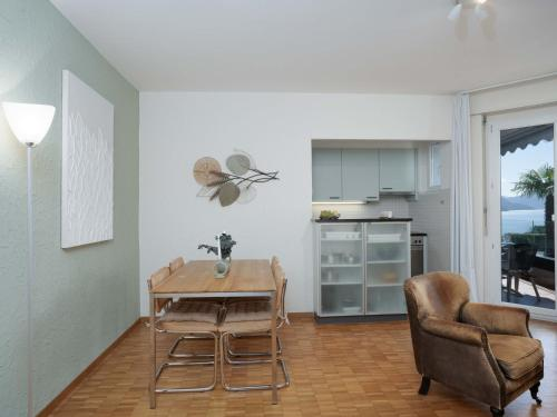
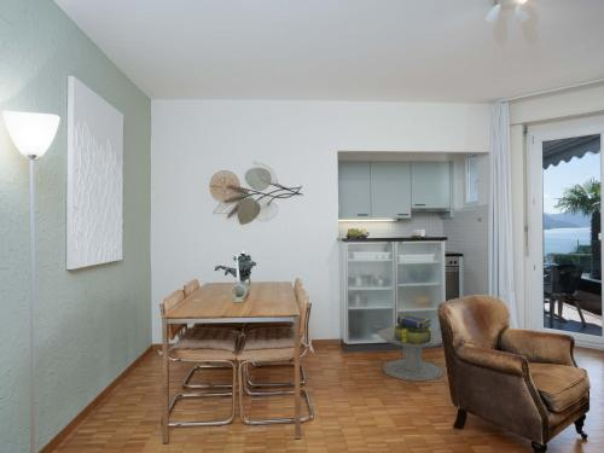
+ stack of books [391,313,432,345]
+ side table [376,326,443,382]
